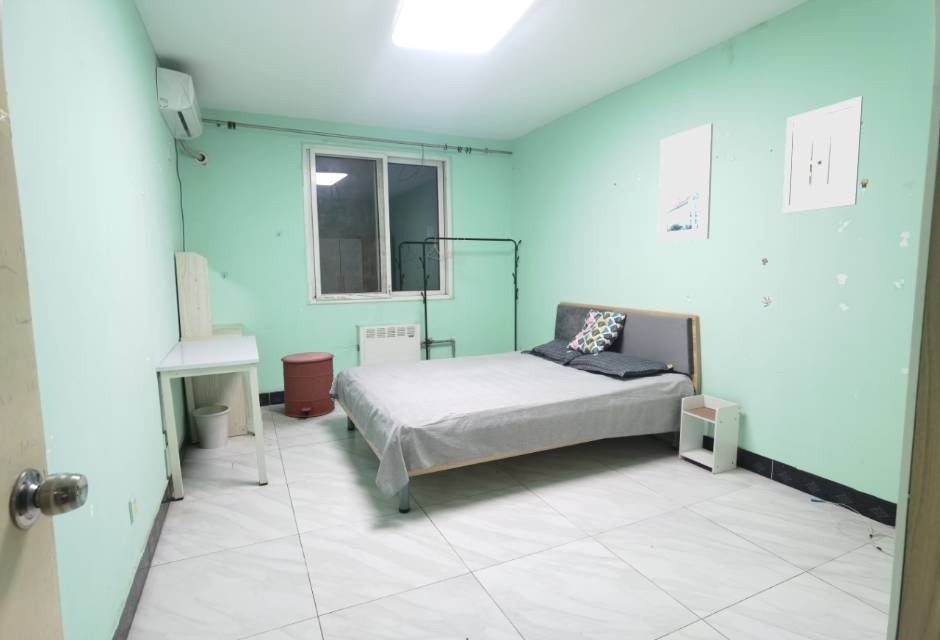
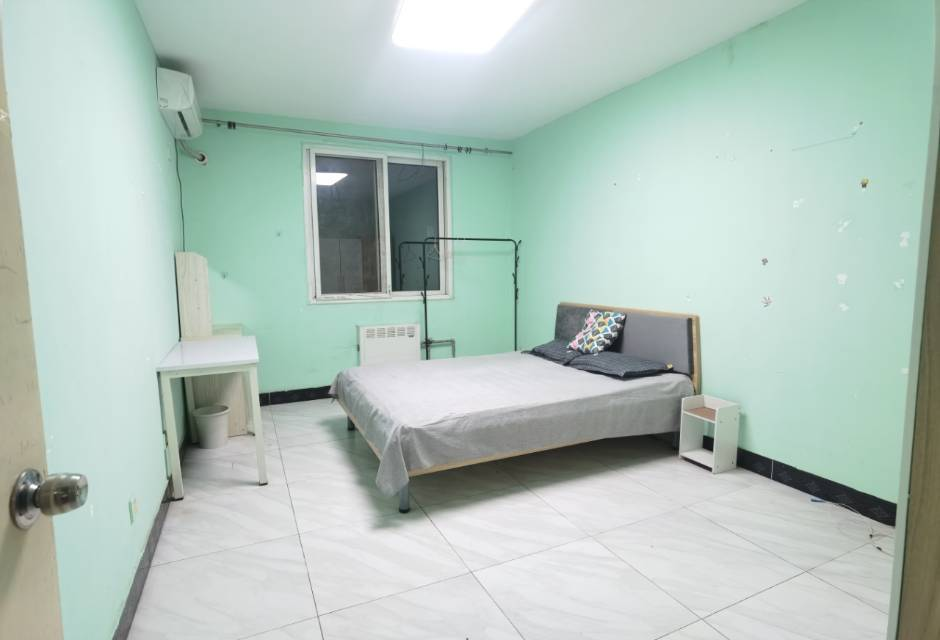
- wall art [782,95,864,214]
- trash can [280,351,336,418]
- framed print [657,122,714,244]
